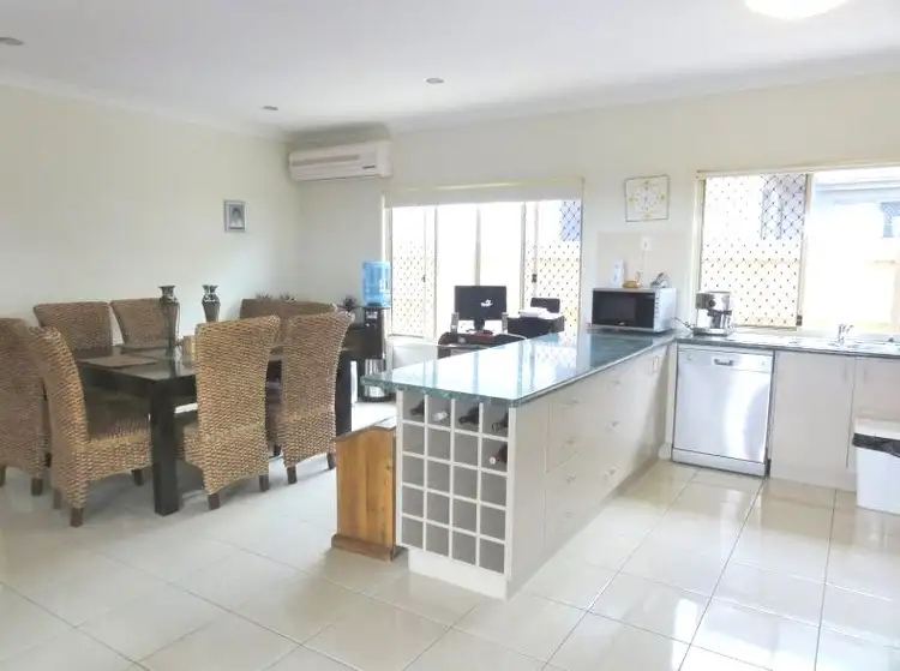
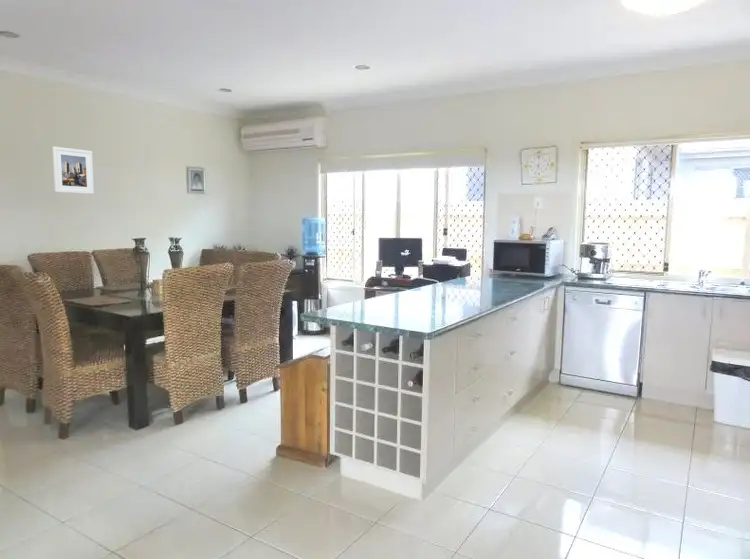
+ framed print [51,146,95,195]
